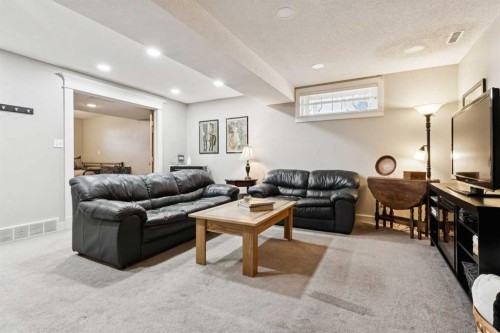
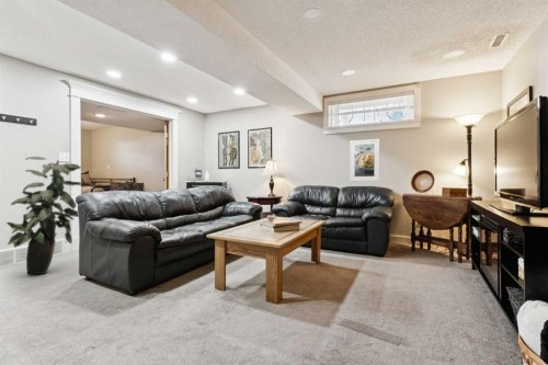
+ indoor plant [5,156,83,275]
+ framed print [349,138,380,182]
